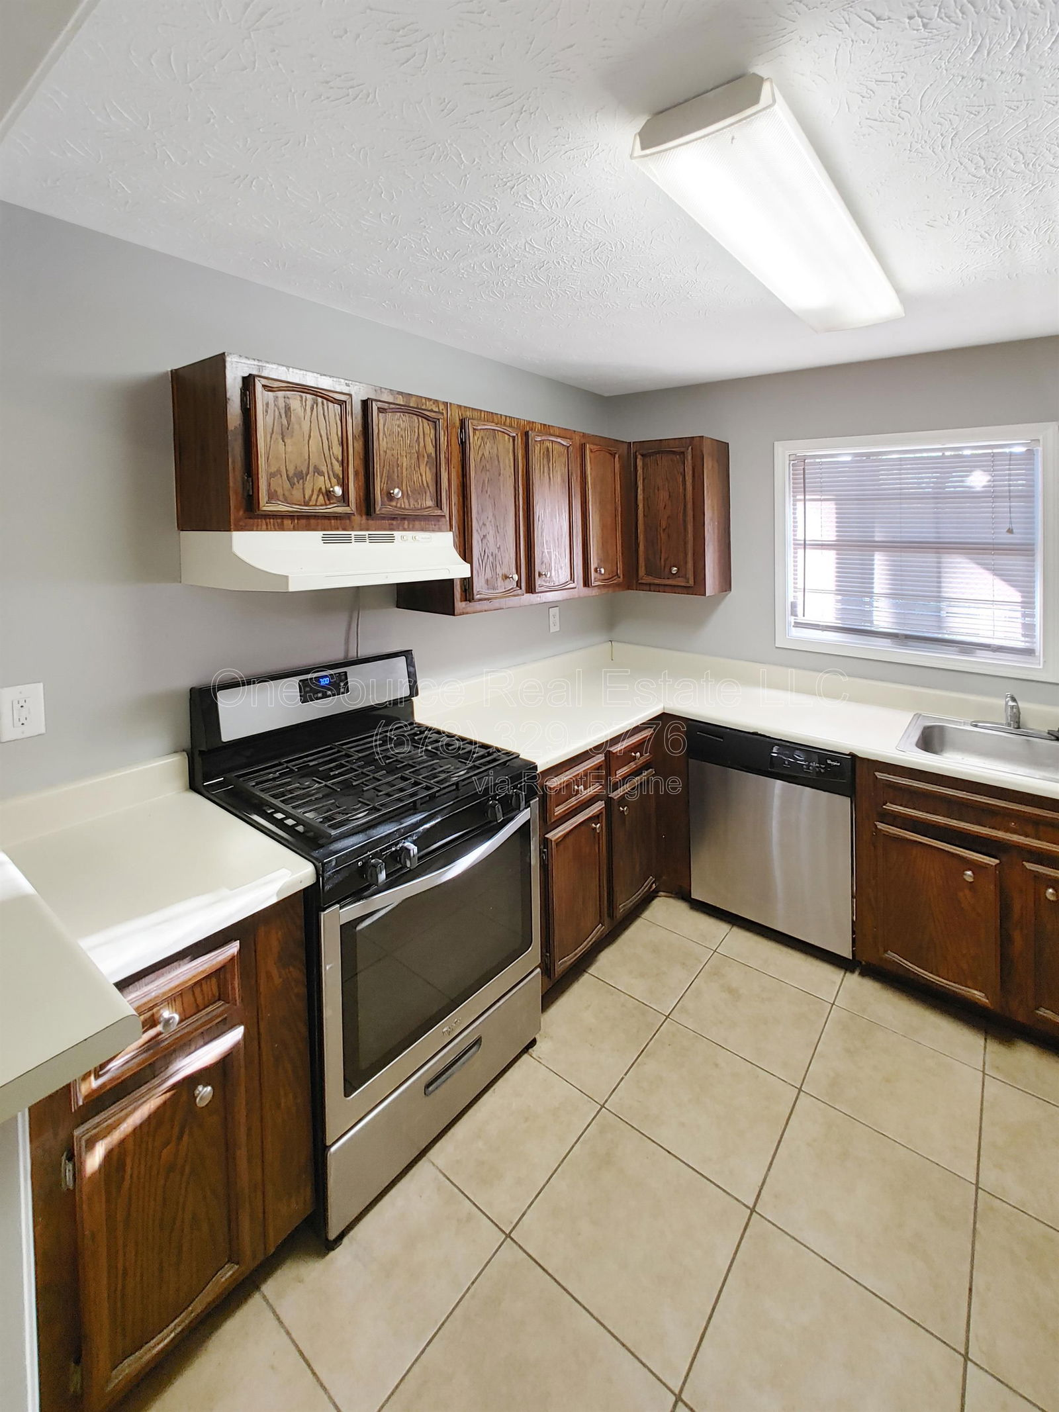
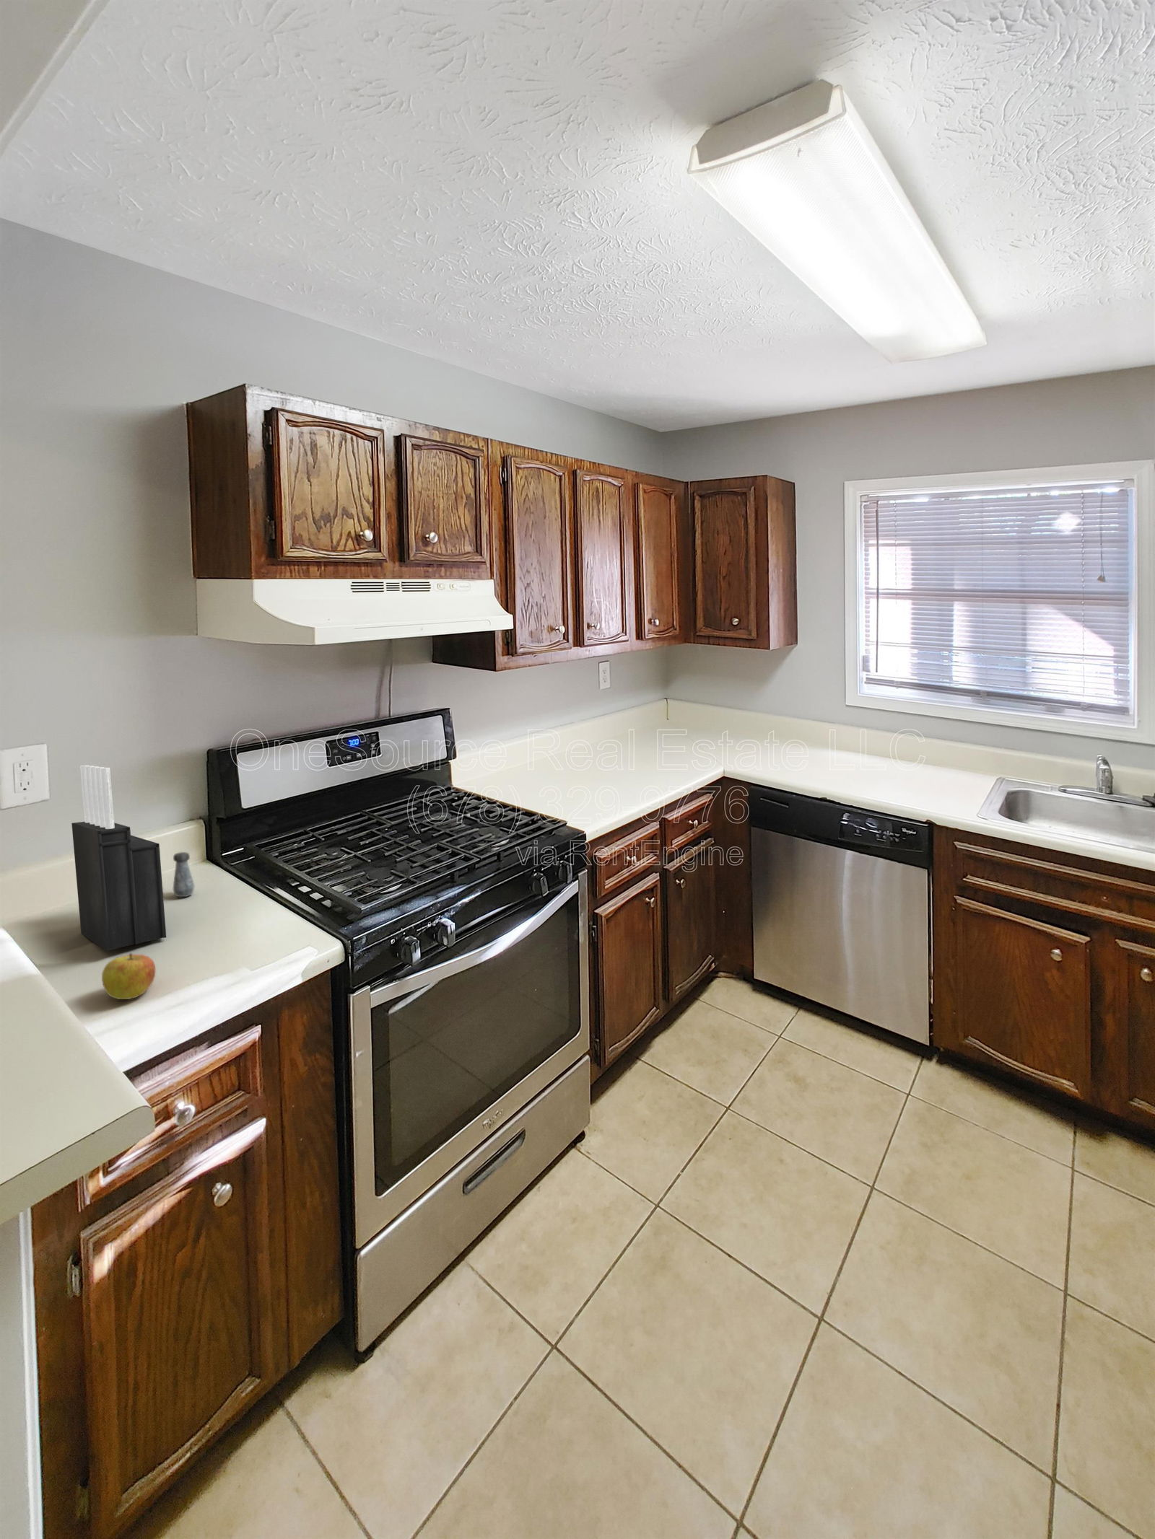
+ knife block [70,765,166,952]
+ apple [101,952,157,1001]
+ salt shaker [172,851,195,897]
